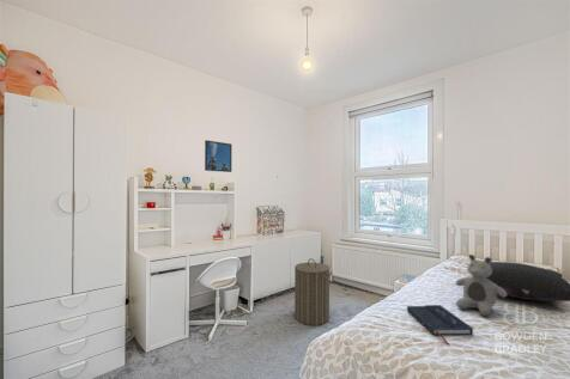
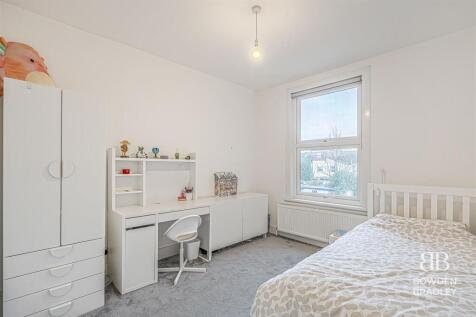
- teddy bear [455,253,508,318]
- book [406,304,474,347]
- laundry hamper [293,257,332,326]
- pillow [486,261,570,302]
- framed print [204,140,232,173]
